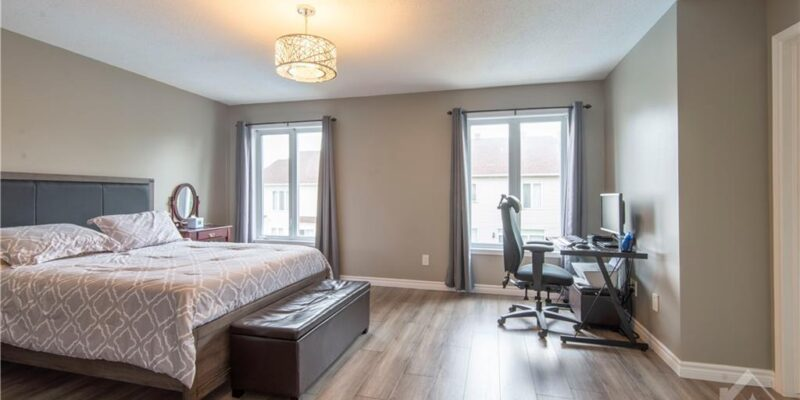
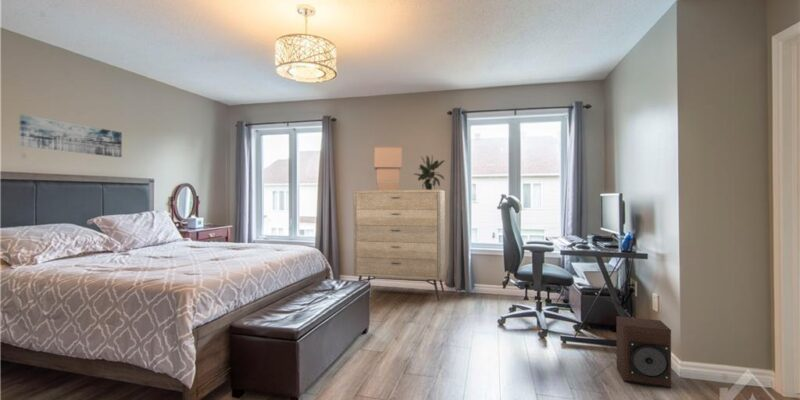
+ dresser [353,189,446,301]
+ wall art [18,113,123,158]
+ speaker [615,315,672,389]
+ decorative box [373,146,403,190]
+ potted plant [413,155,446,190]
